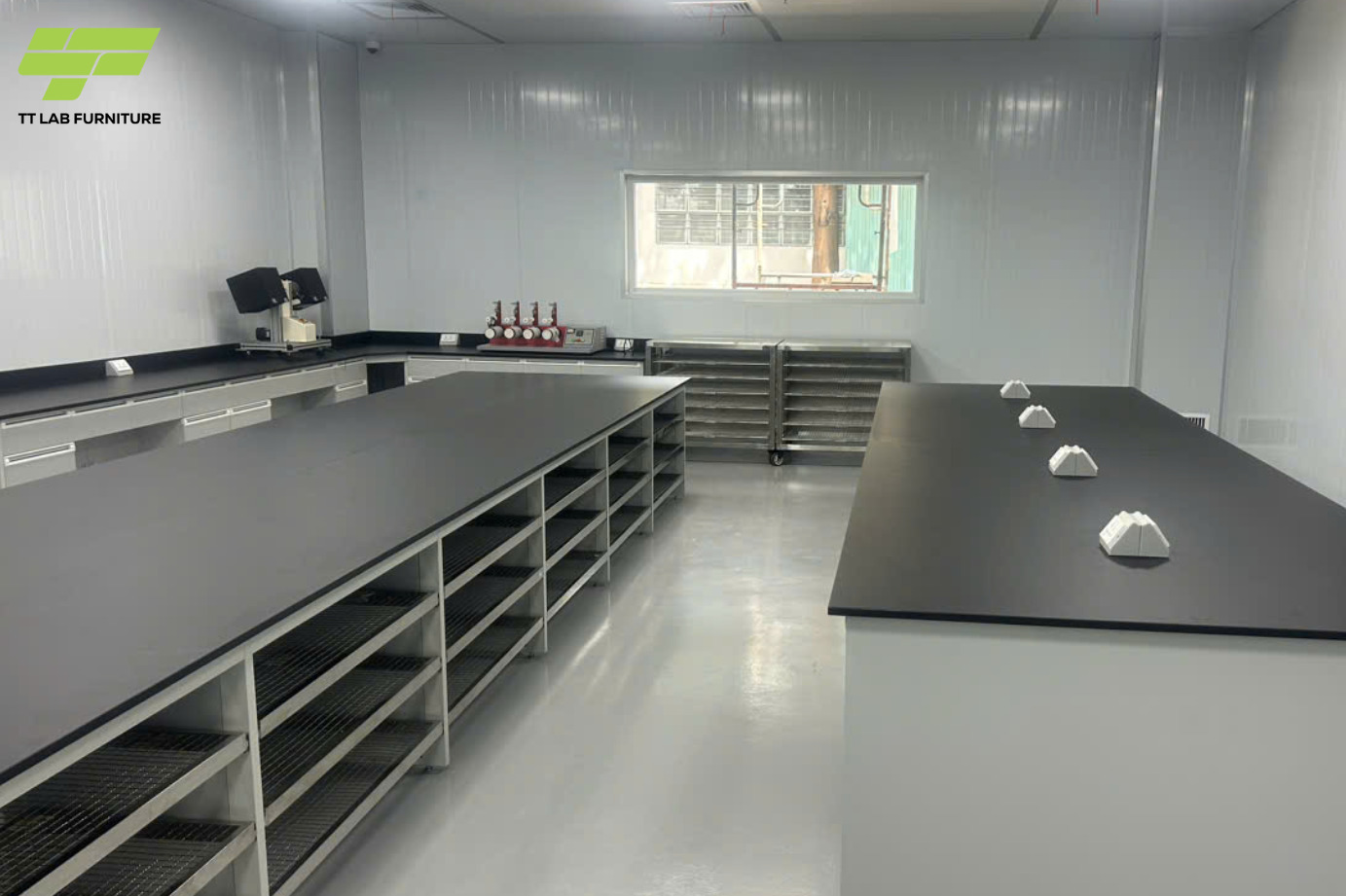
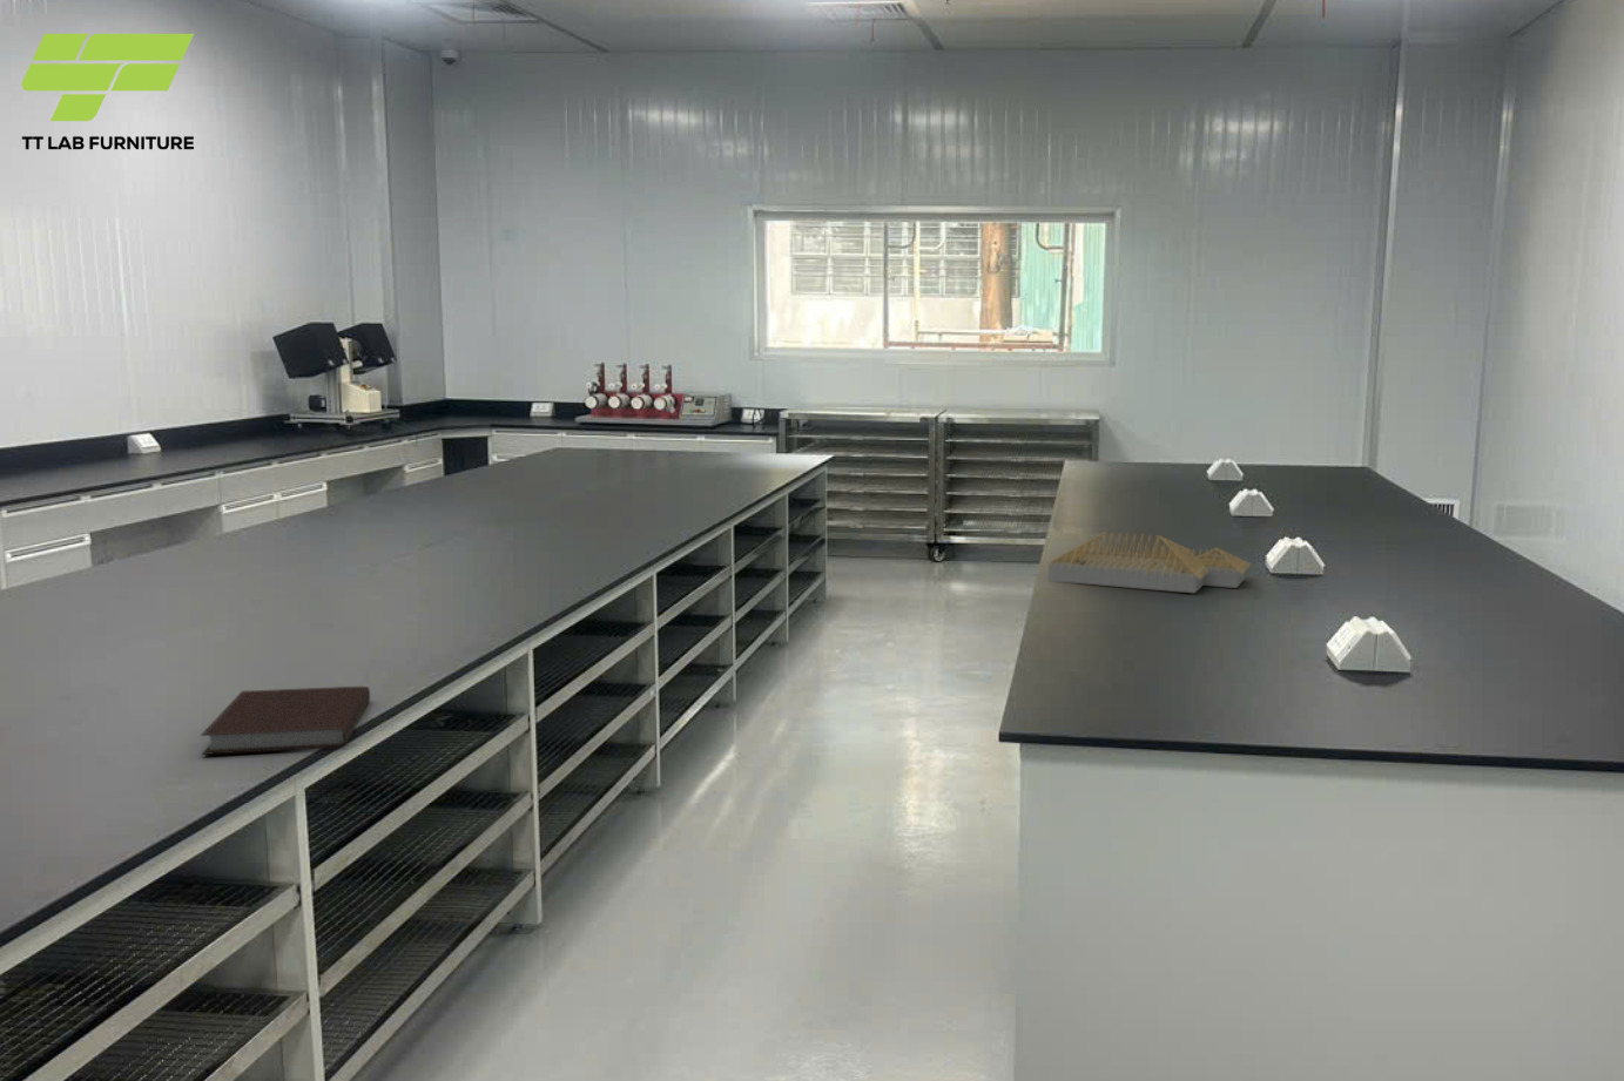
+ notebook [199,685,372,756]
+ architectural model [1040,531,1252,594]
